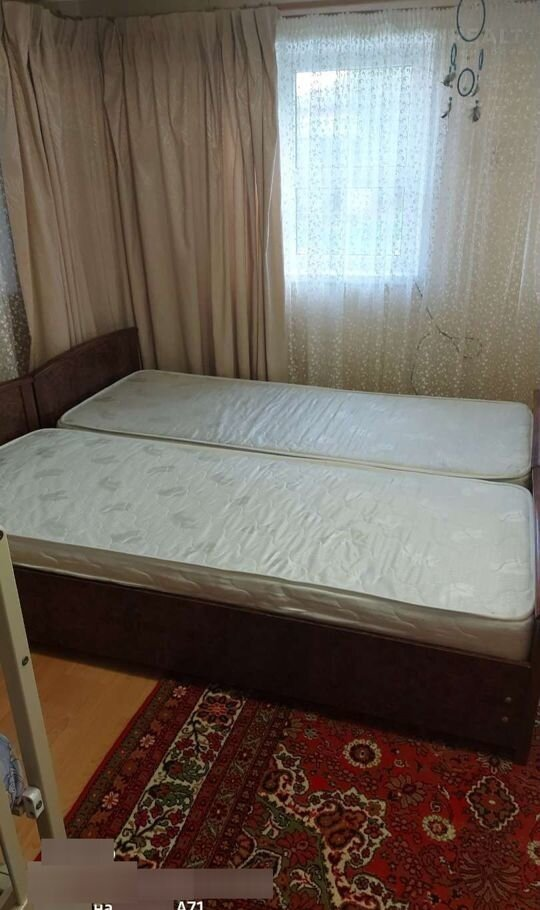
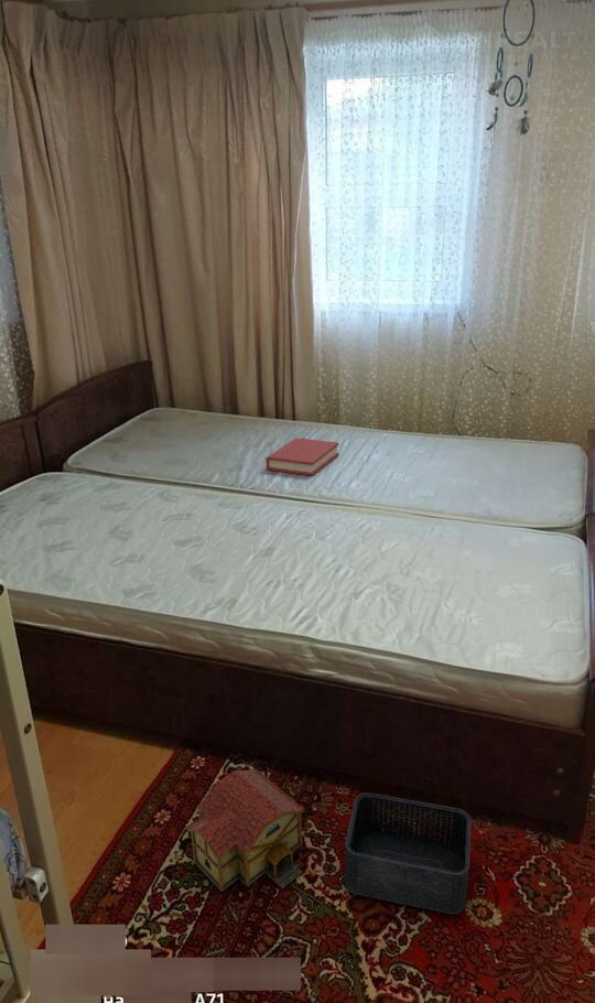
+ toy house [186,767,305,893]
+ hardback book [264,436,340,477]
+ storage bin [344,792,472,916]
